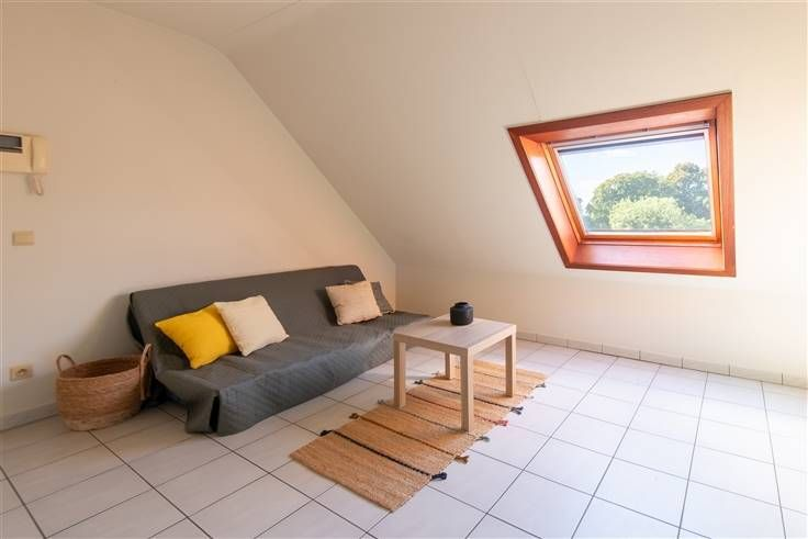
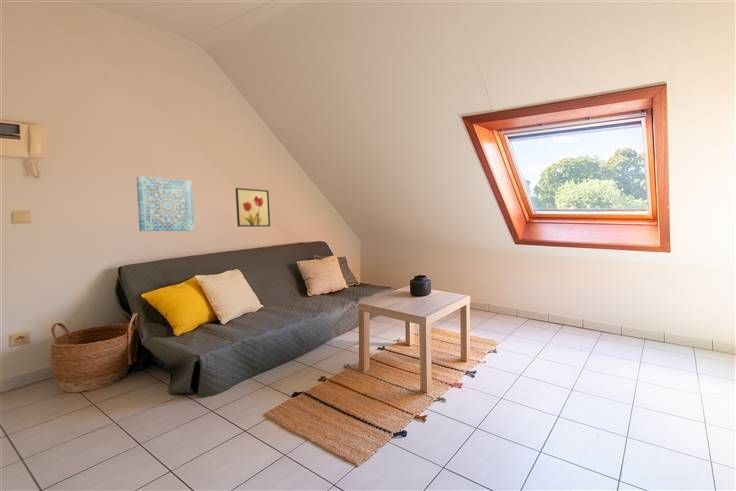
+ wall art [235,187,271,228]
+ wall art [135,175,195,232]
